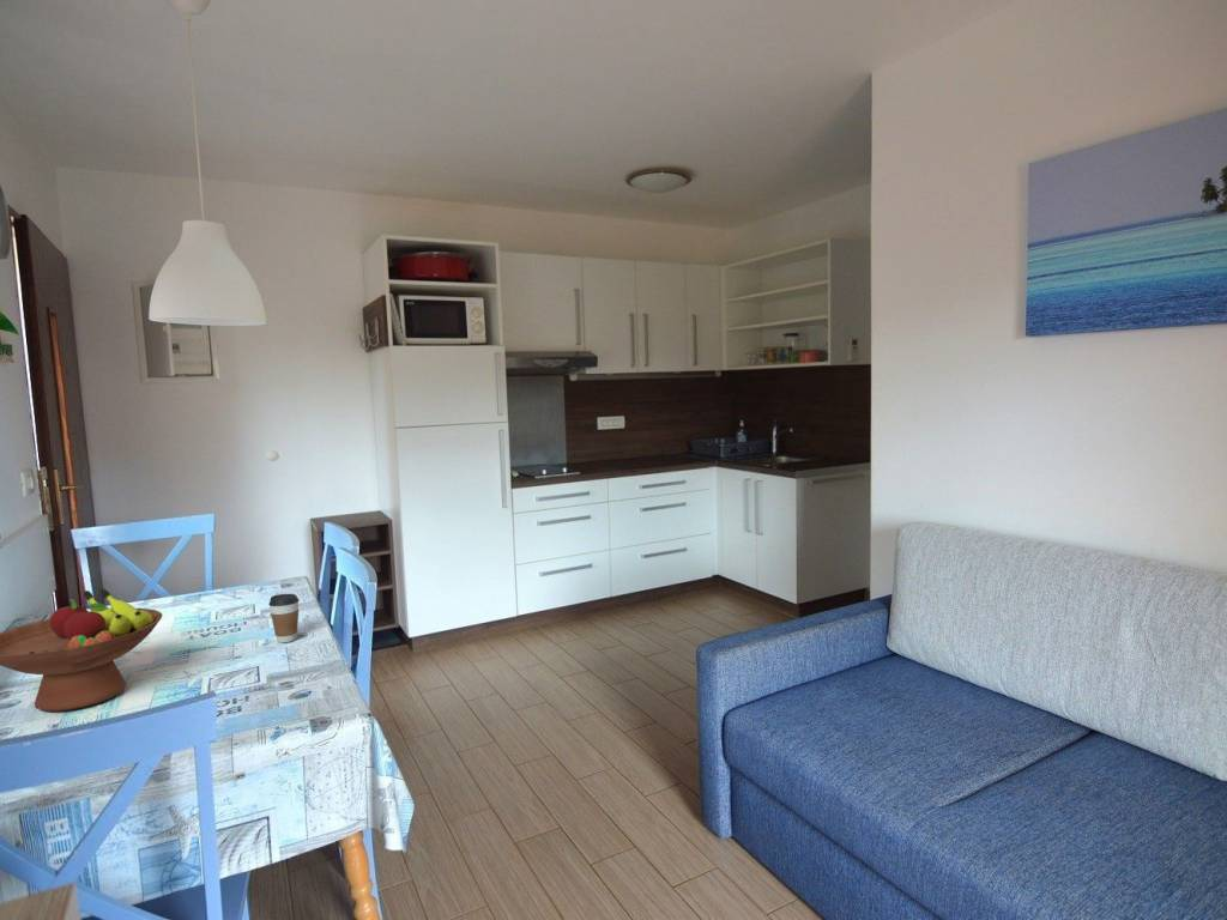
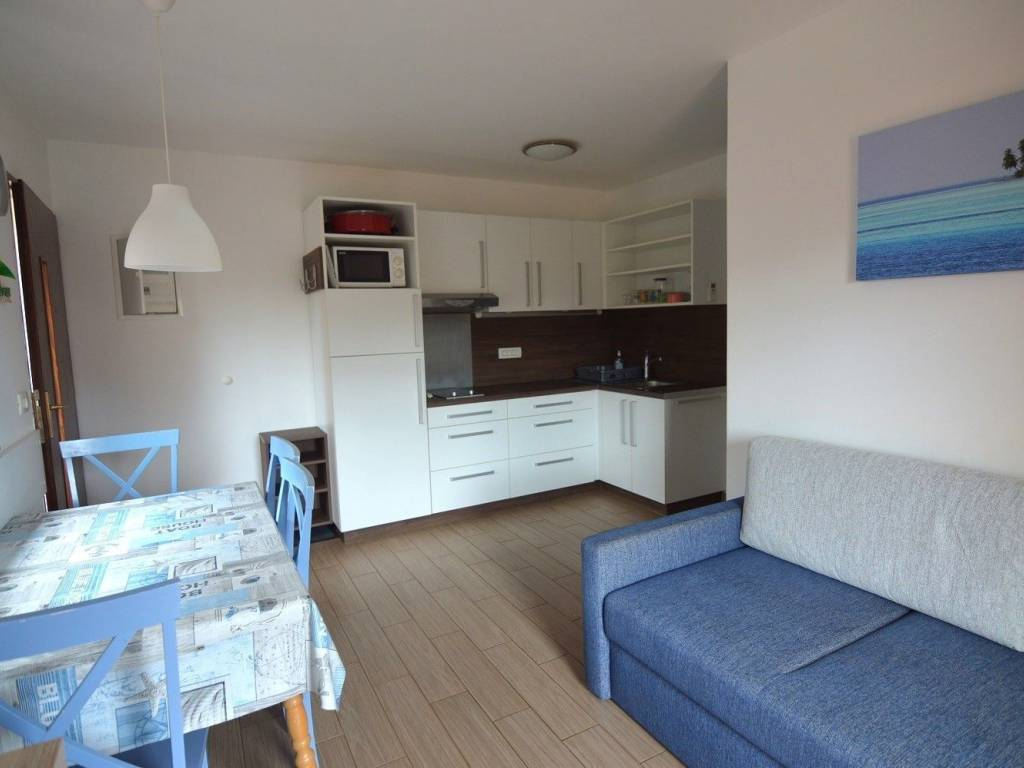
- fruit bowl [0,588,163,713]
- coffee cup [267,593,300,643]
